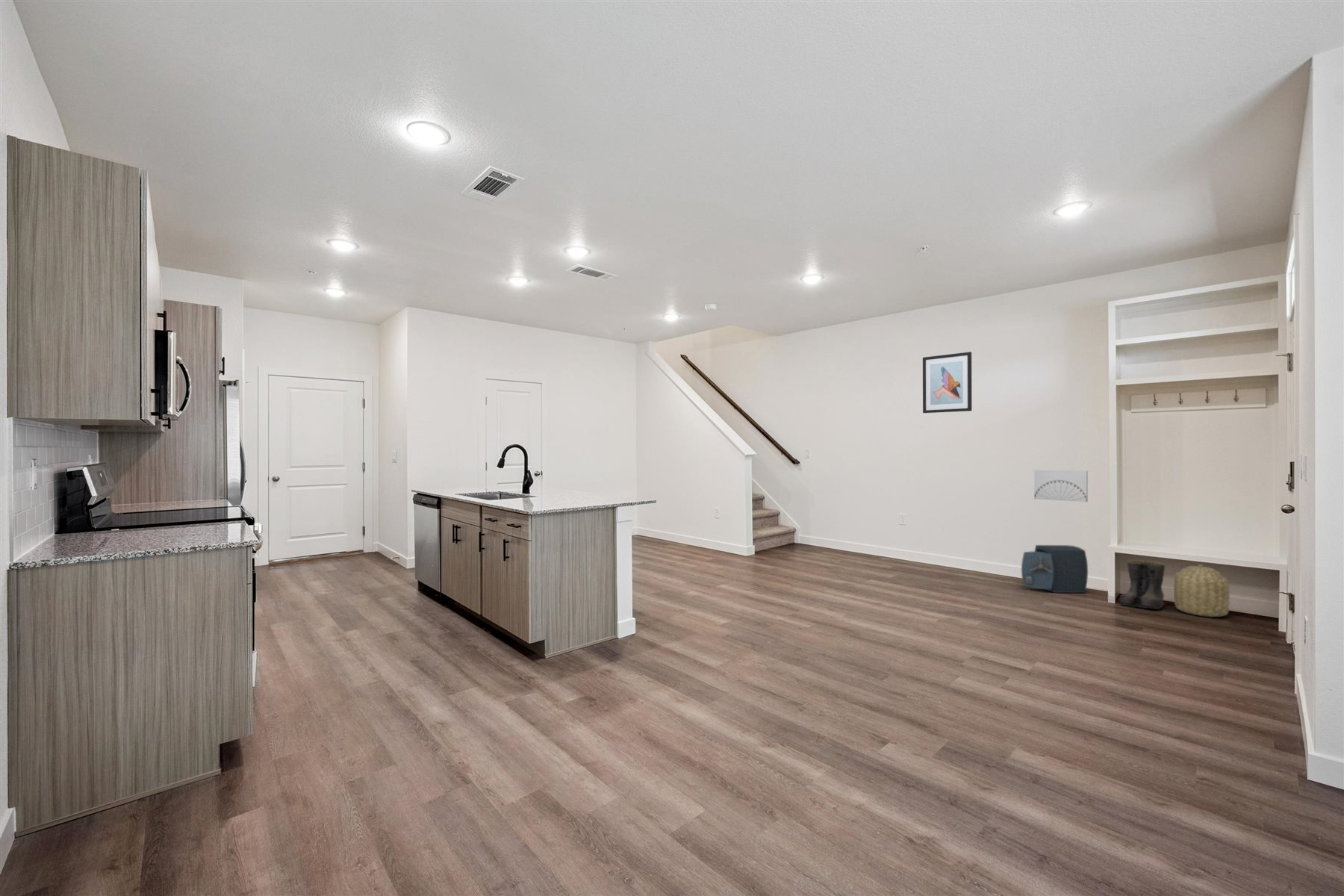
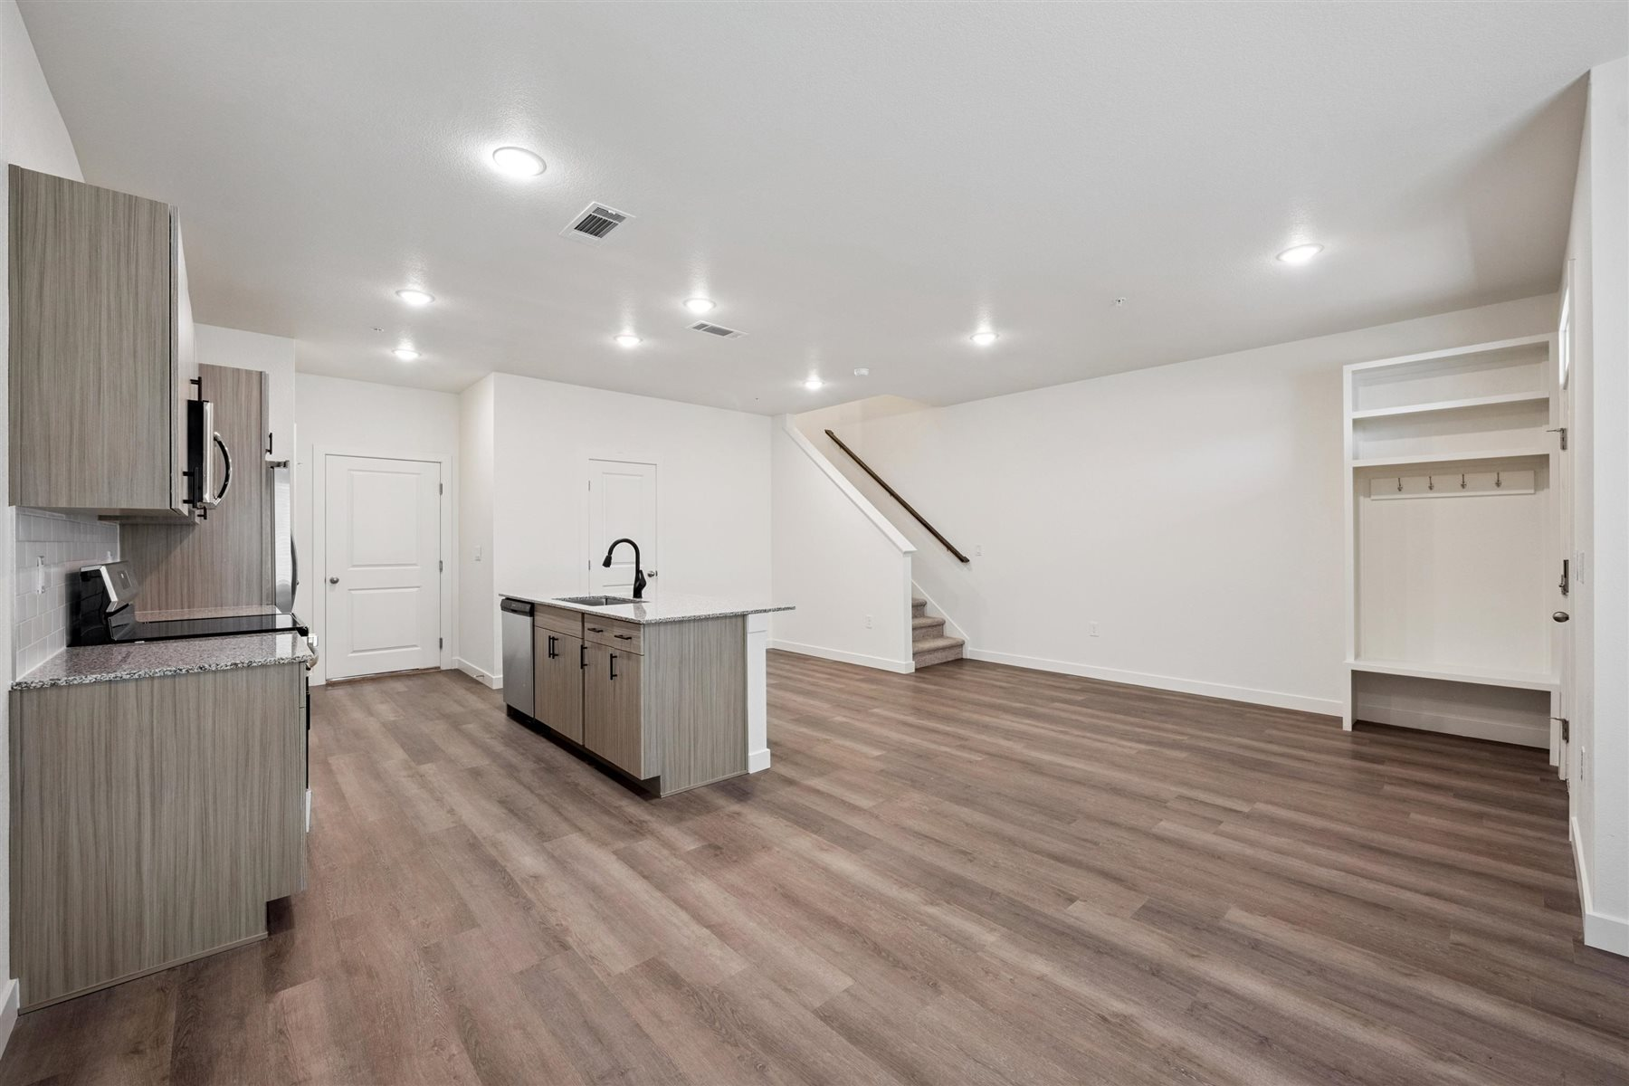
- speaker [1021,544,1089,594]
- boots [1119,559,1166,610]
- basket [1173,564,1231,617]
- wall art [1033,469,1089,503]
- wall art [922,351,972,414]
